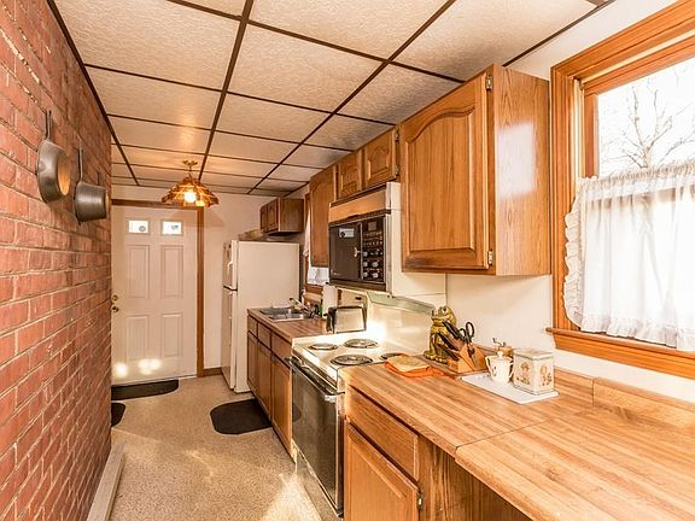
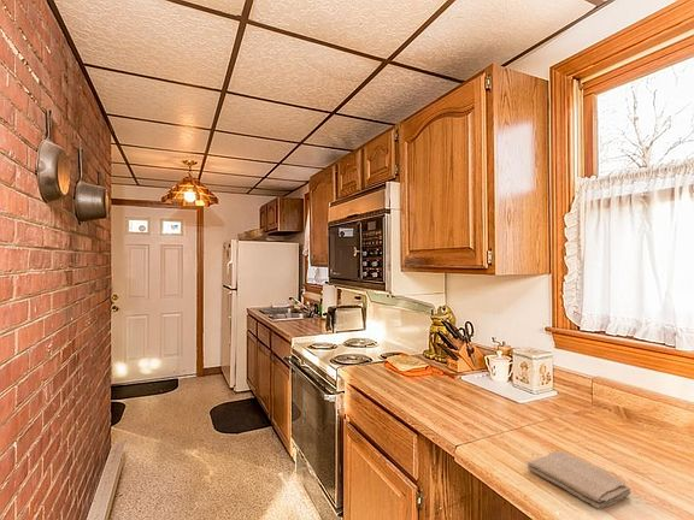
+ washcloth [527,450,633,510]
